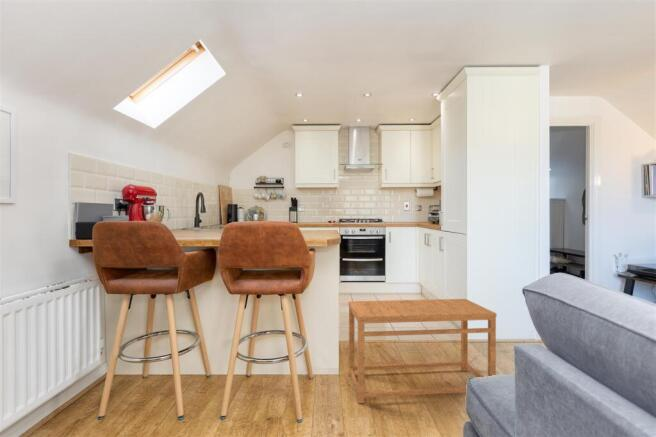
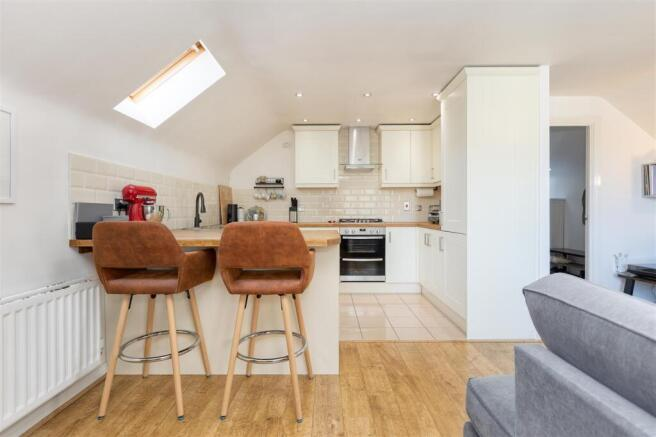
- side table [347,298,497,404]
